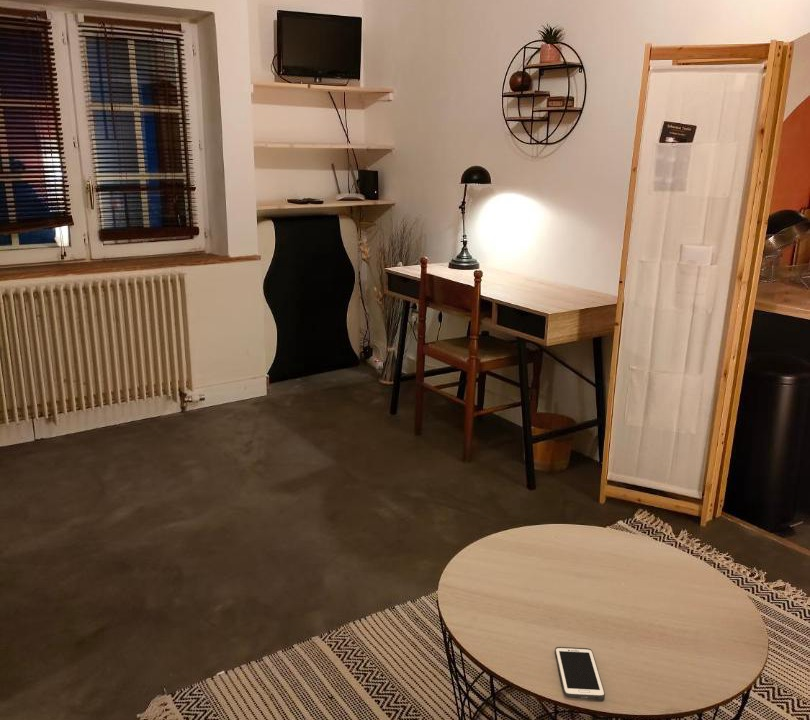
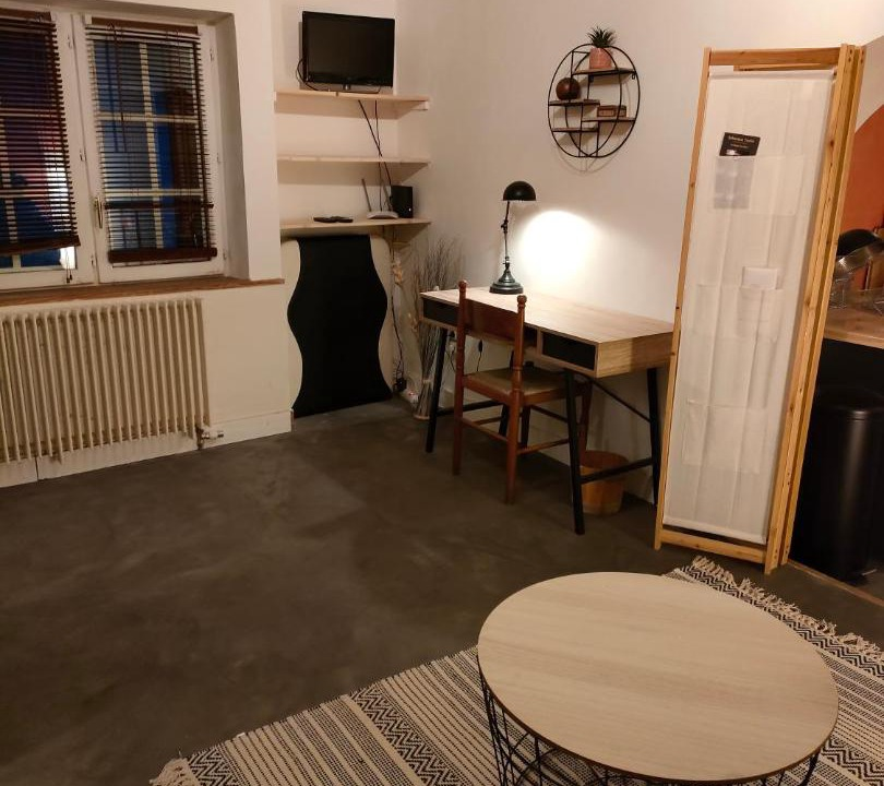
- cell phone [554,646,606,701]
